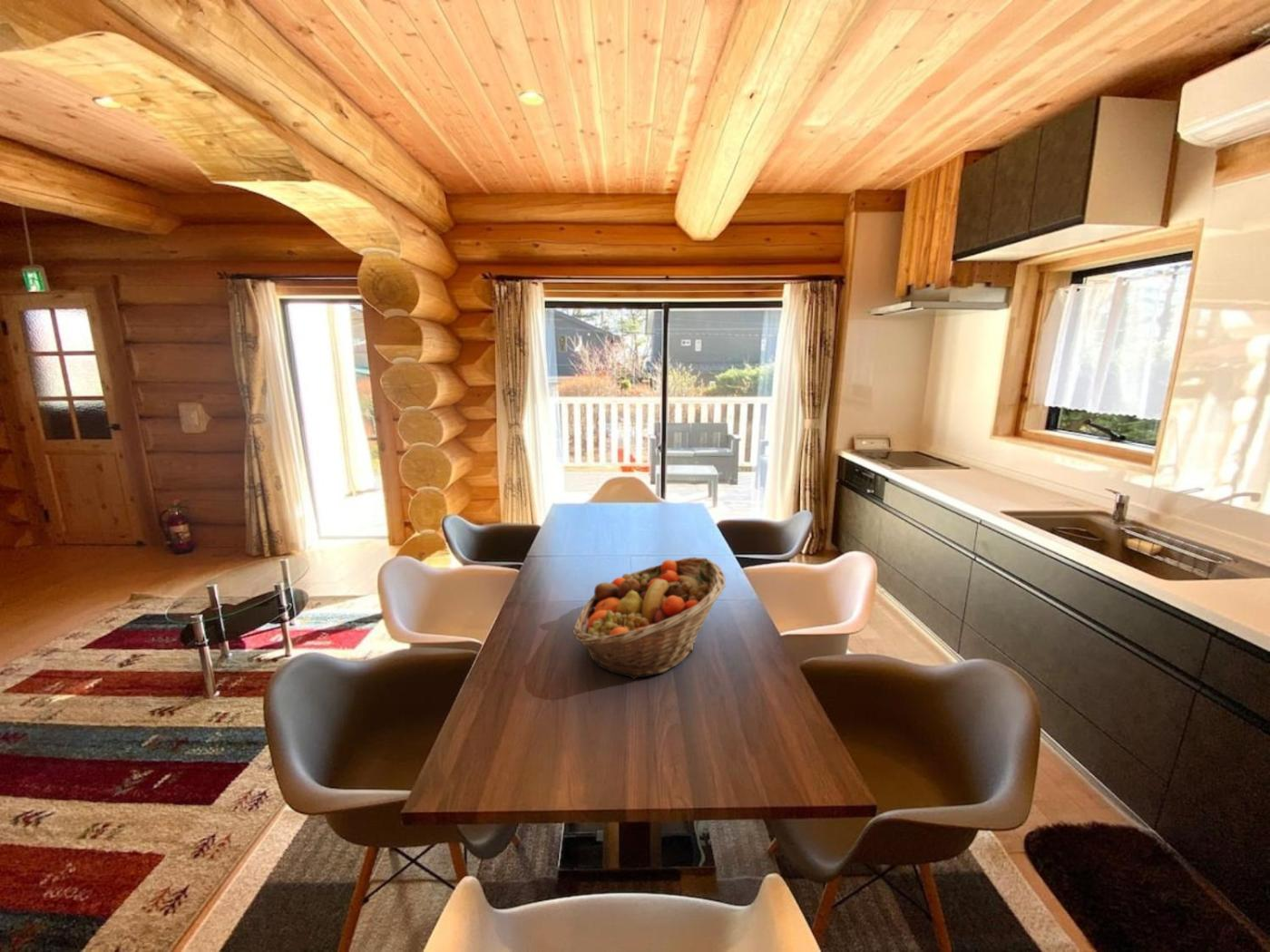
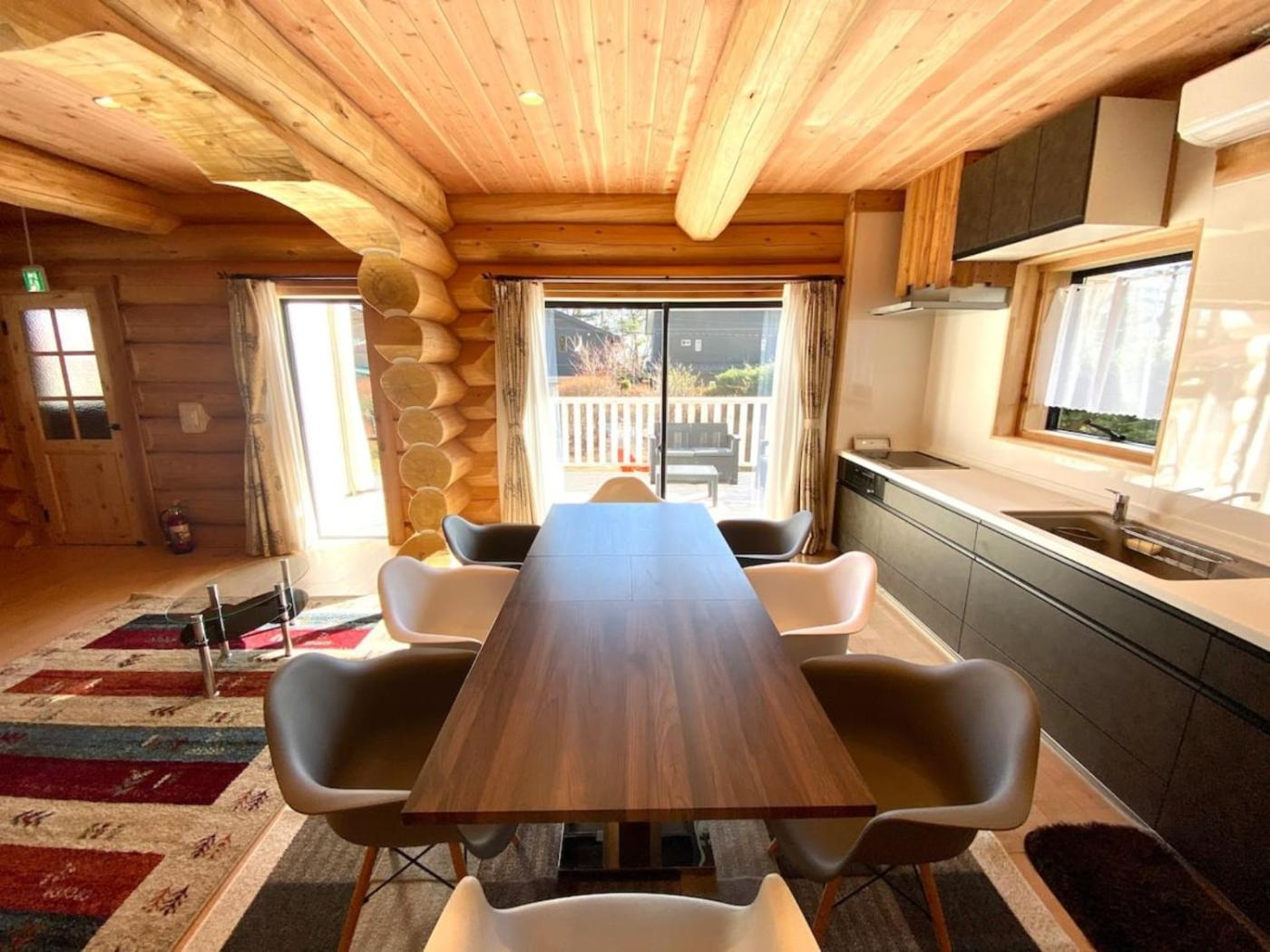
- fruit basket [572,556,727,680]
